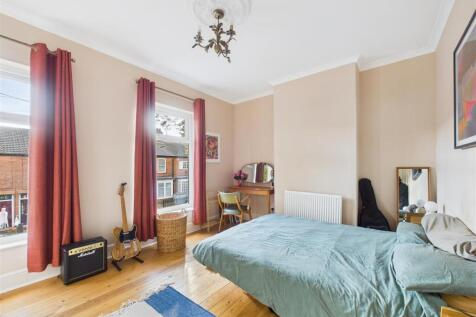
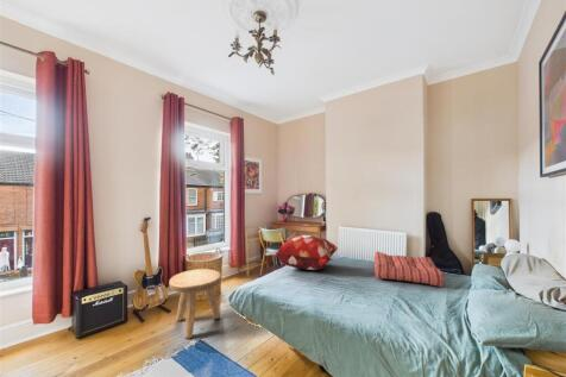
+ decorative pillow [275,234,339,271]
+ seat cushion [373,251,445,288]
+ stool [168,268,222,340]
